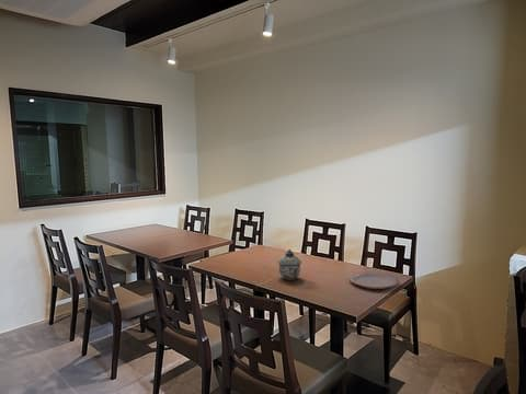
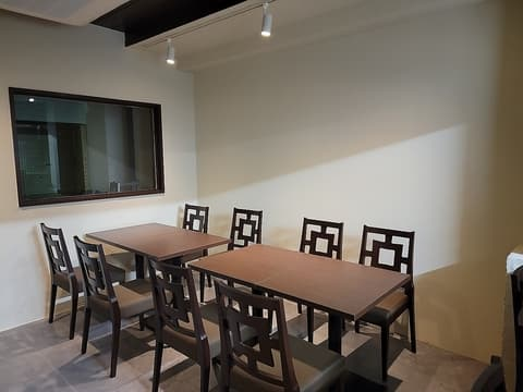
- plate [347,270,400,290]
- lidded jar [276,248,302,281]
